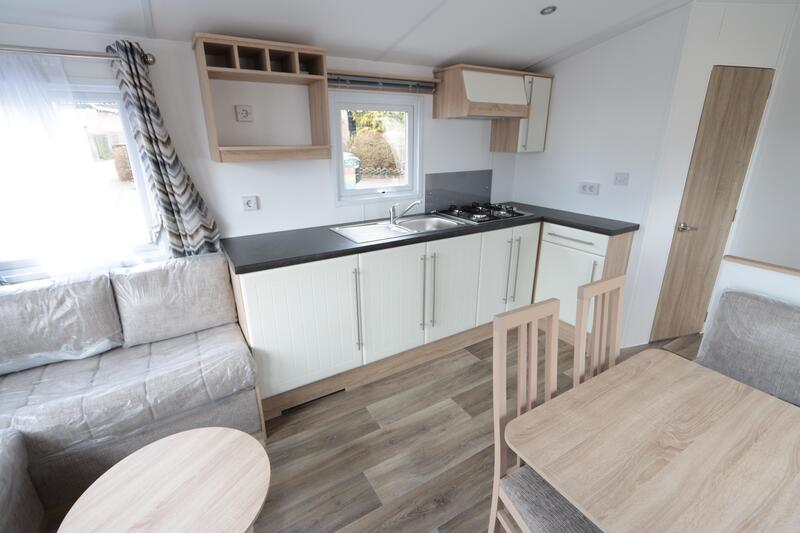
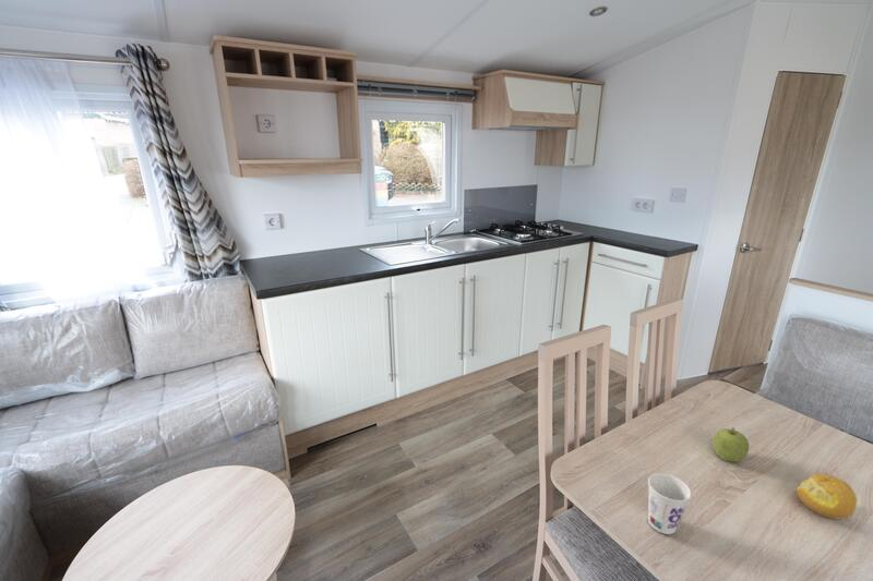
+ cup [647,472,692,535]
+ fruit [796,472,858,520]
+ fruit [711,426,750,463]
